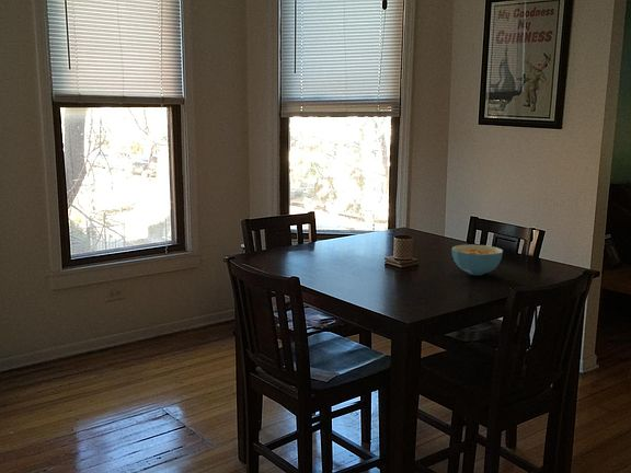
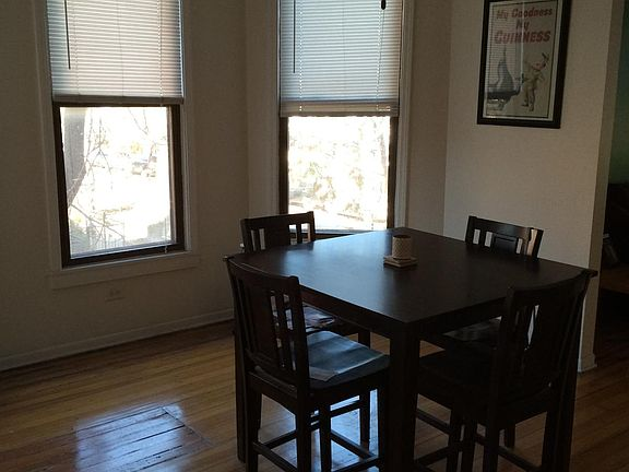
- cereal bowl [450,243,504,276]
